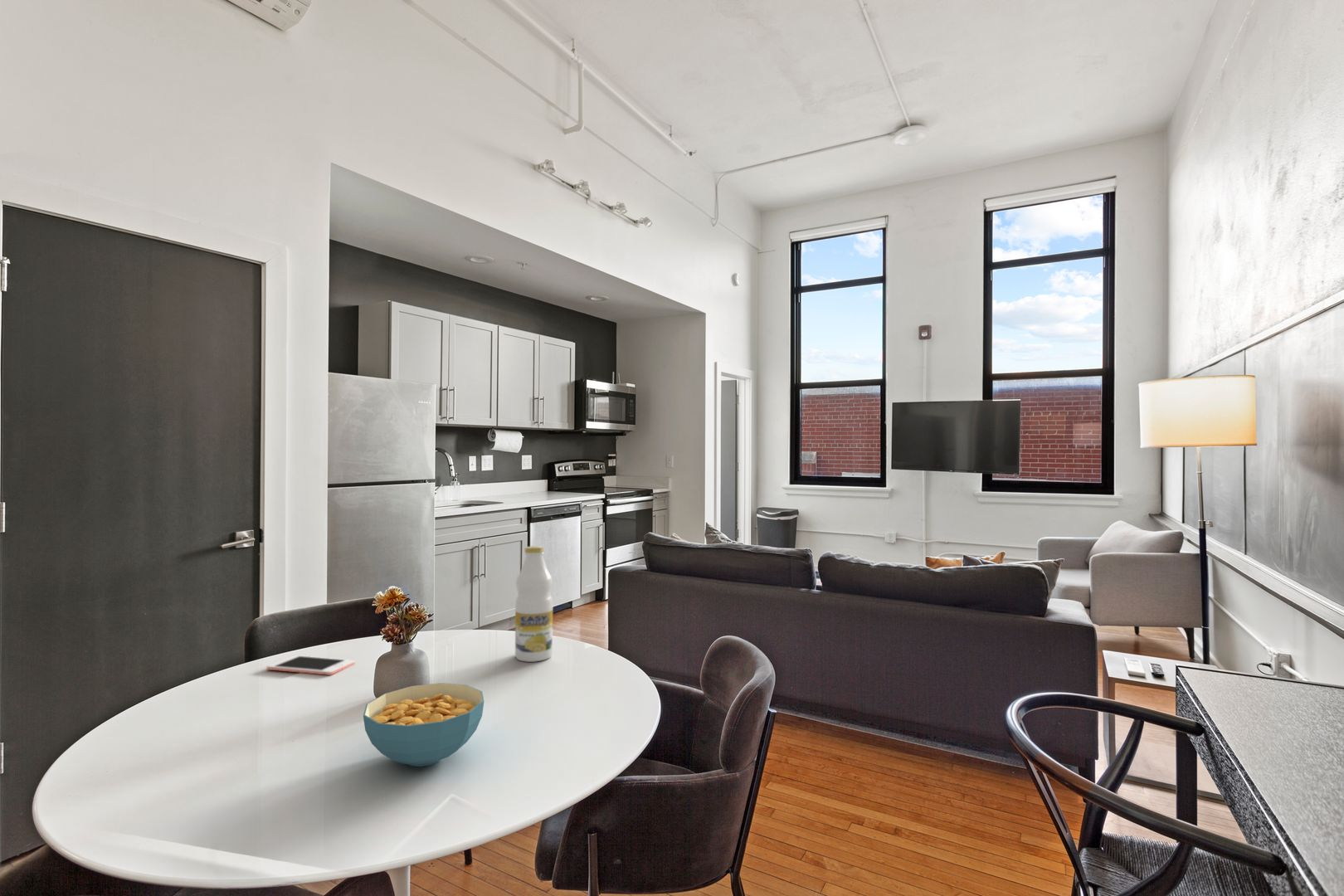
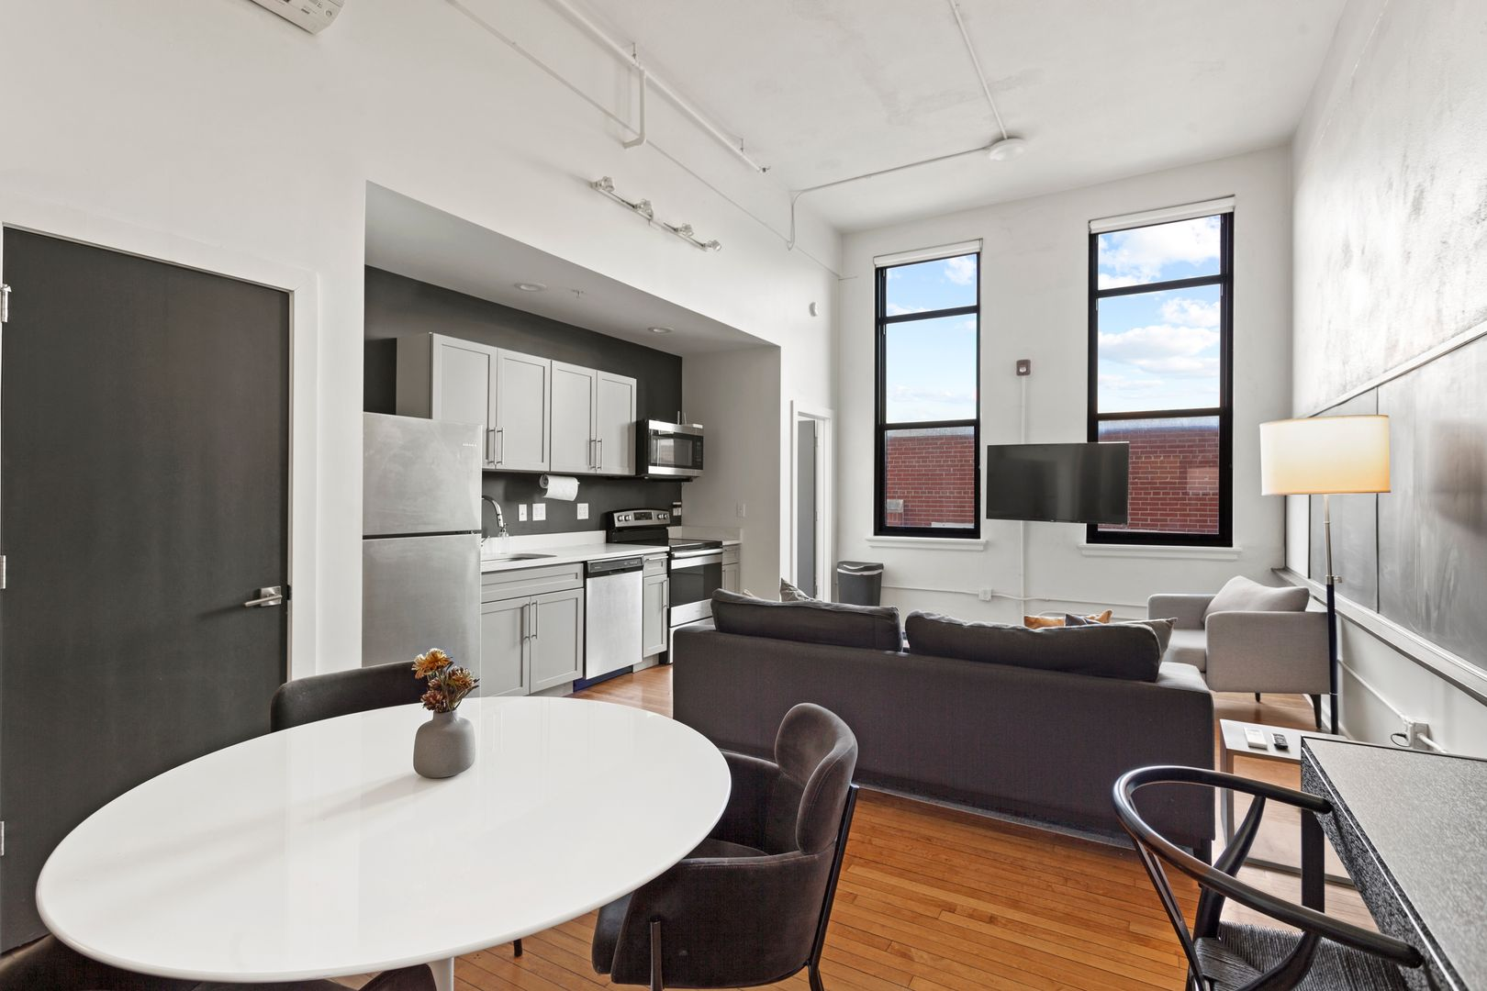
- cell phone [266,655,356,676]
- cereal bowl [363,682,485,767]
- milk bottle [514,545,553,663]
